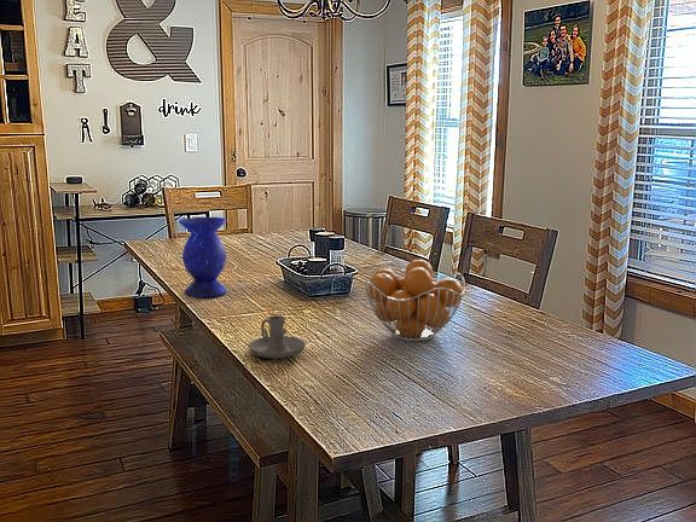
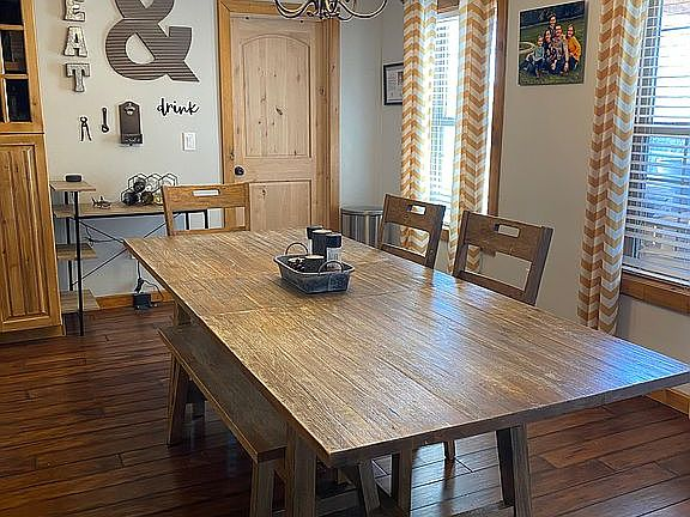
- fruit basket [364,259,466,342]
- candle holder [248,314,307,360]
- vase [178,216,228,298]
